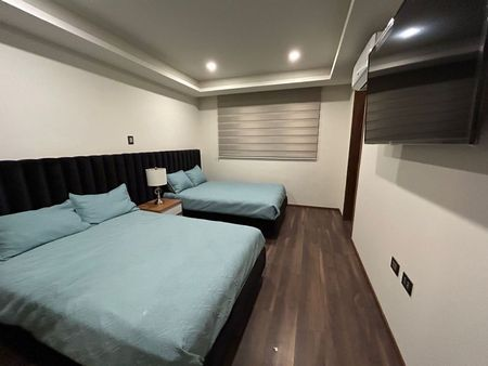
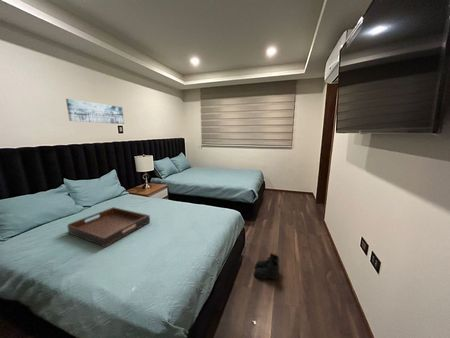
+ boots [253,252,281,281]
+ serving tray [66,206,151,248]
+ wall art [65,98,125,125]
